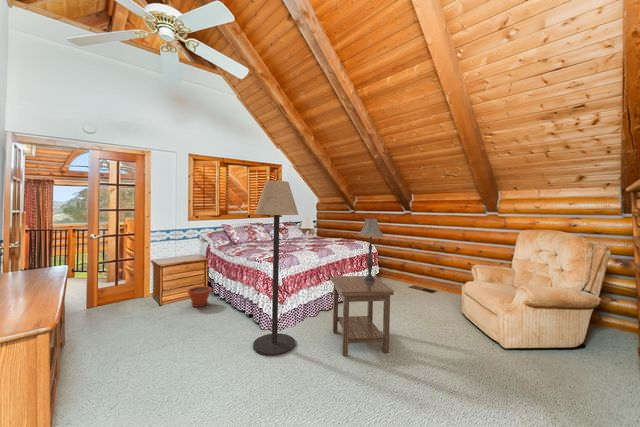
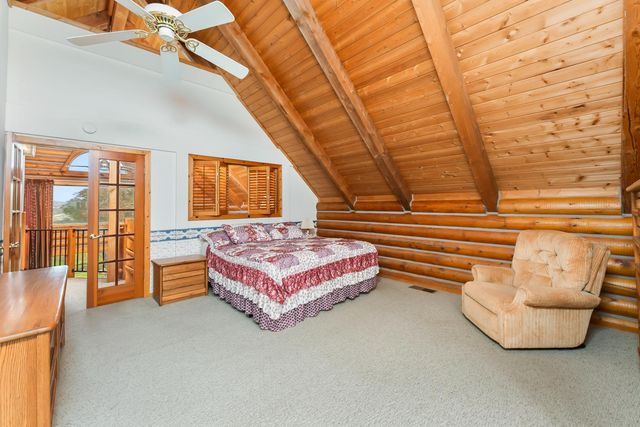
- floor lamp [252,180,299,357]
- table lamp [358,218,384,282]
- side table [330,275,395,357]
- plant pot [186,285,213,308]
